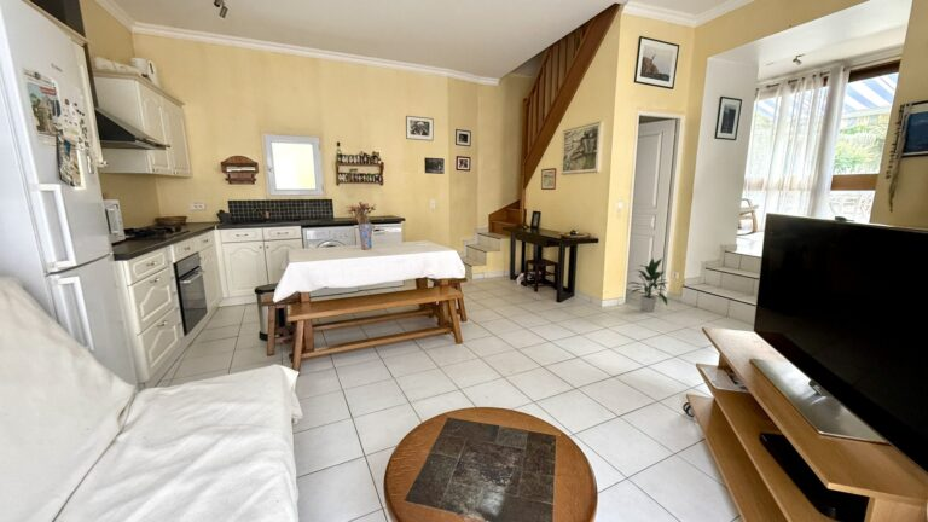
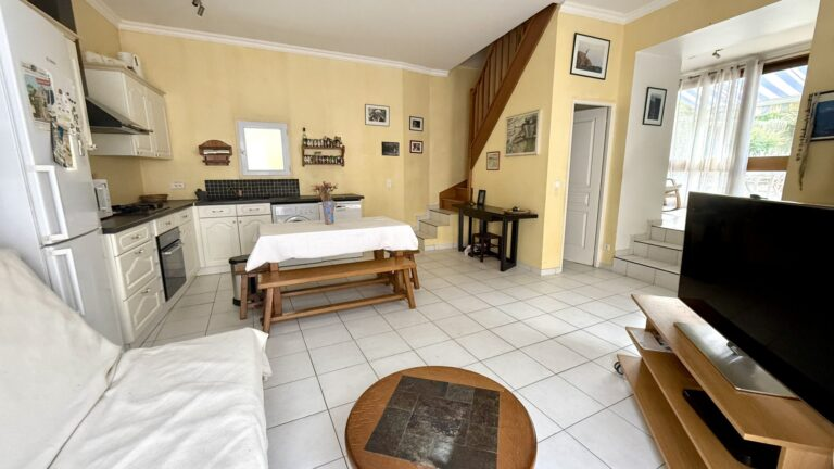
- indoor plant [627,256,669,313]
